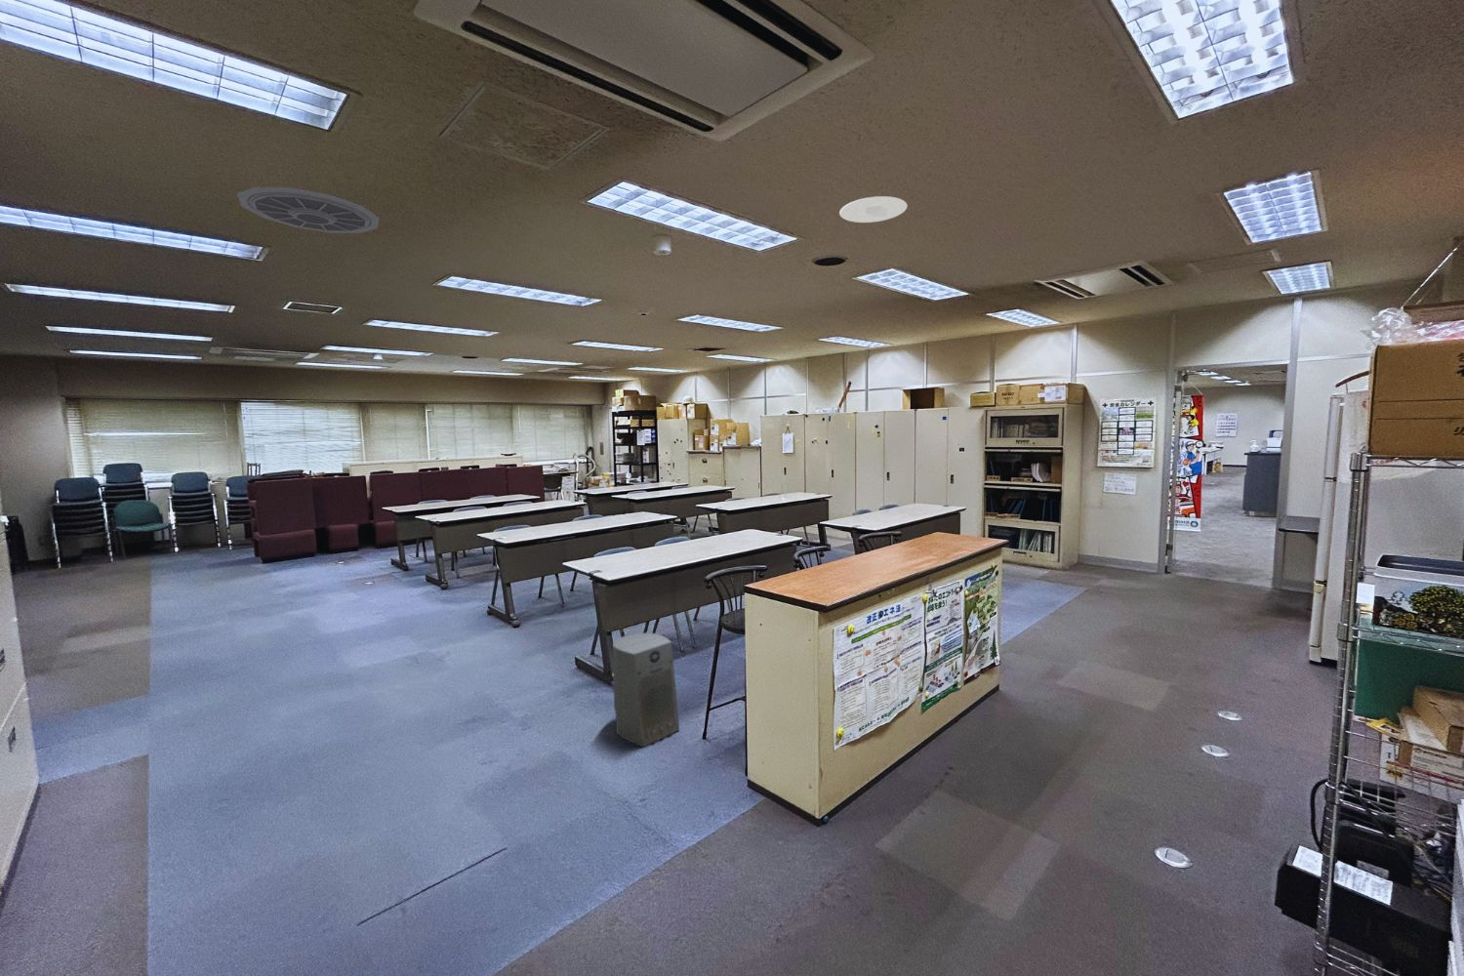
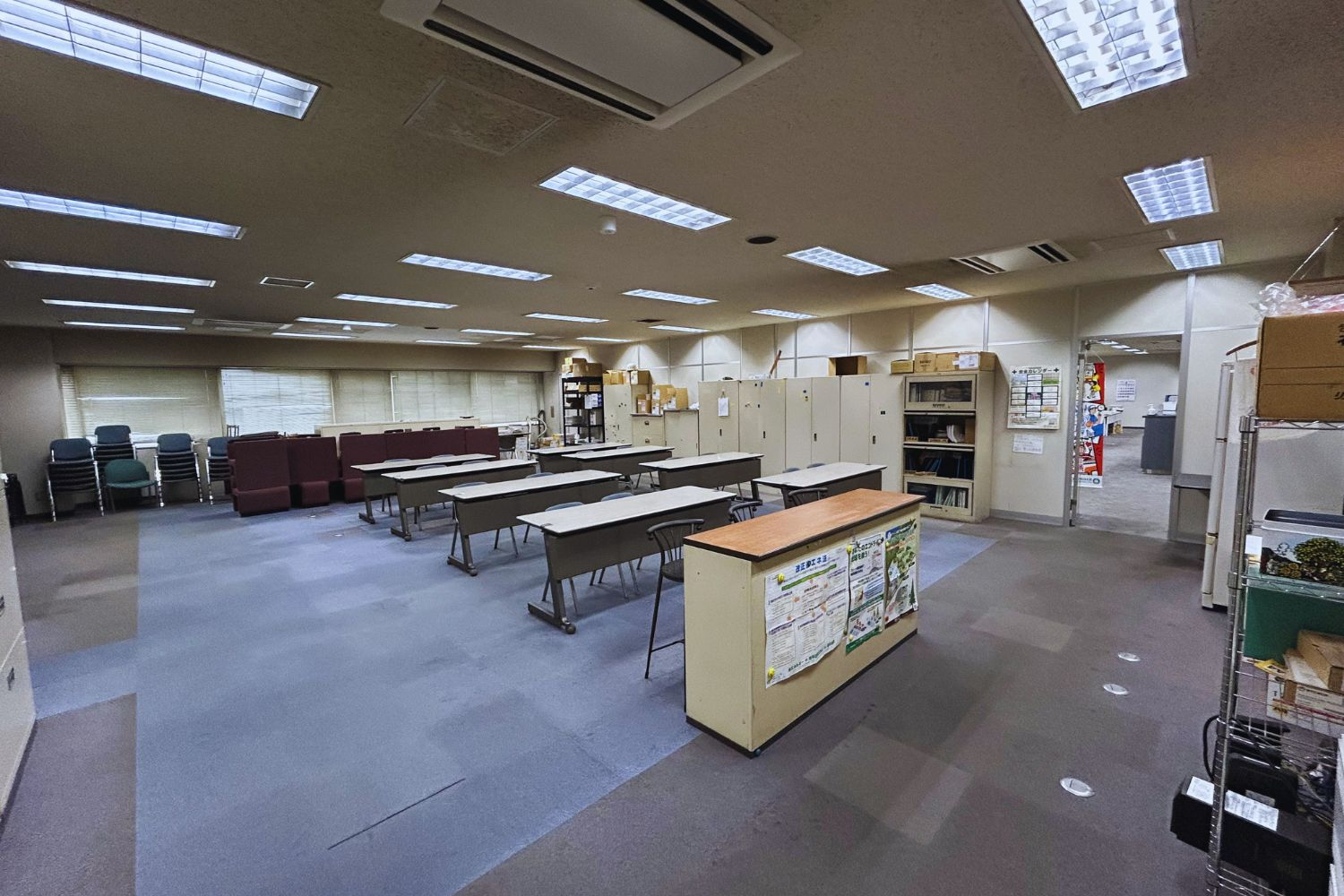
- ceiling vent [236,186,380,234]
- fan [612,632,681,748]
- recessed light [839,195,907,223]
